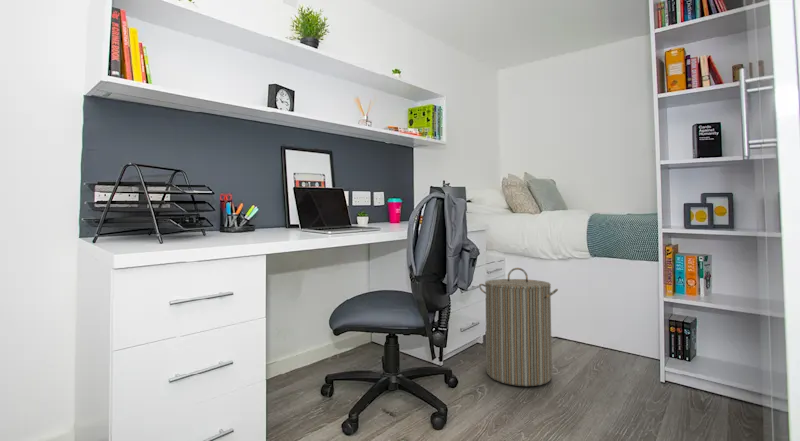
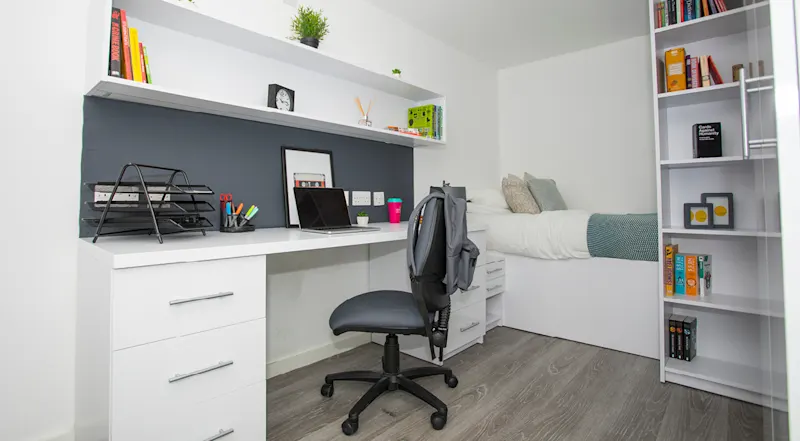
- laundry hamper [478,267,559,387]
